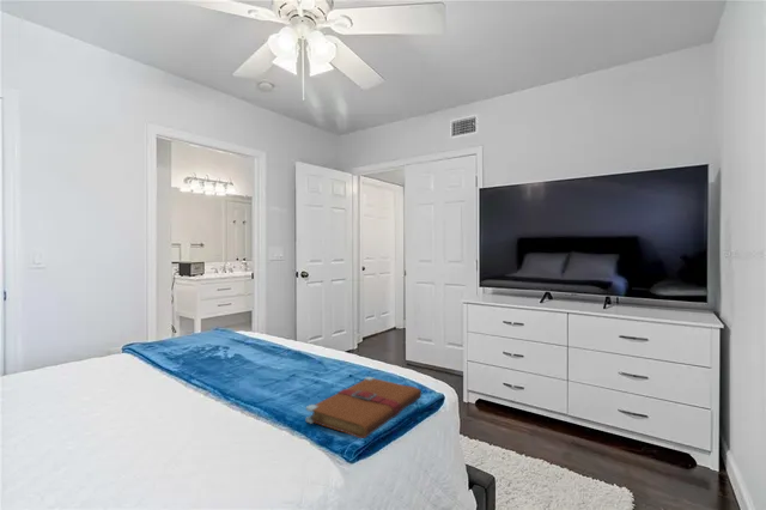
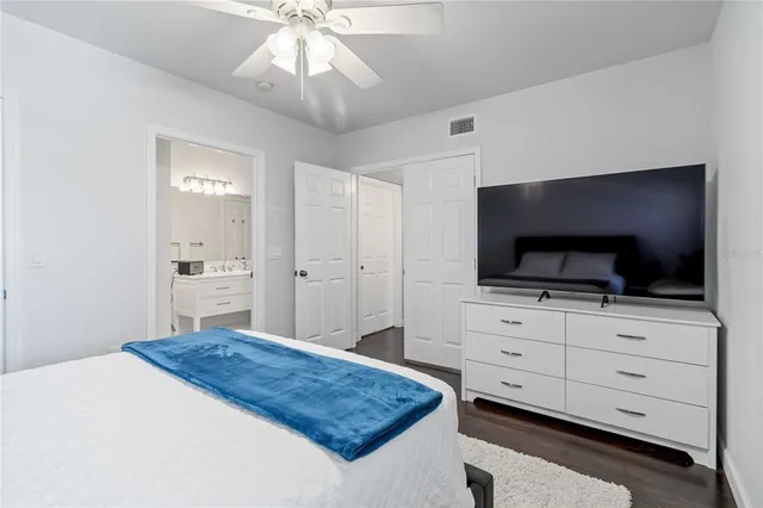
- book [305,376,422,439]
